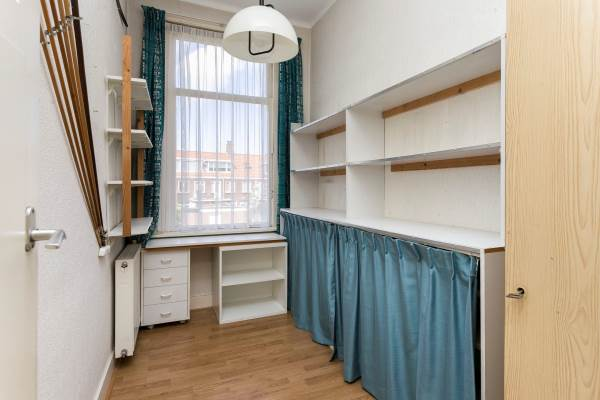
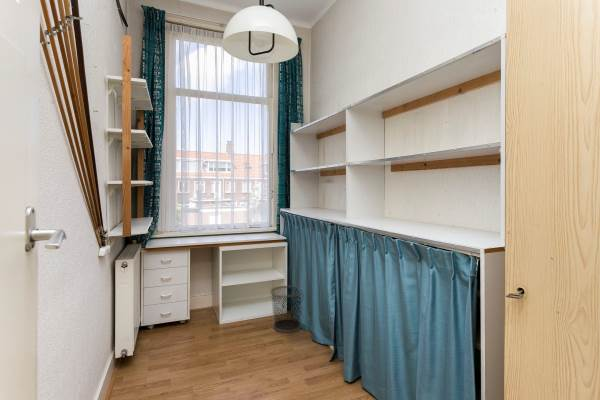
+ waste bin [270,285,305,333]
